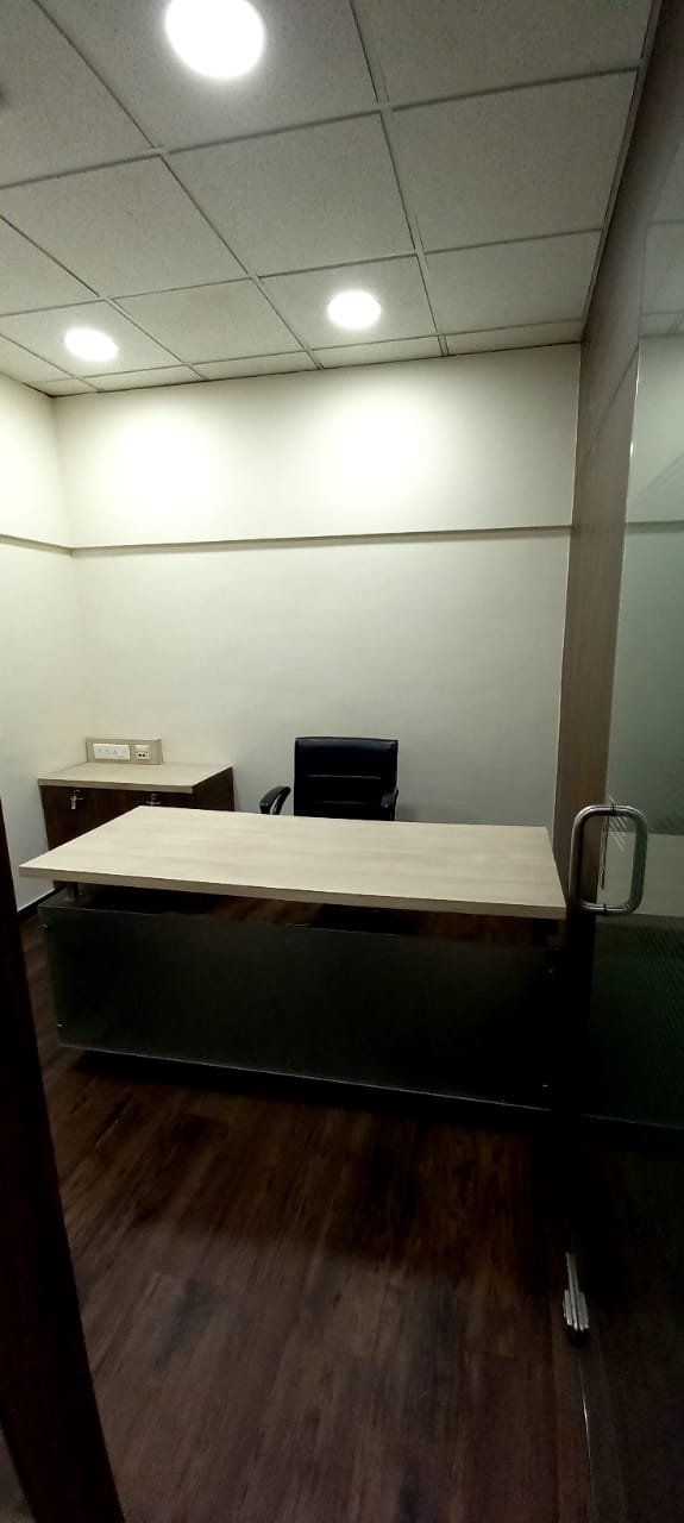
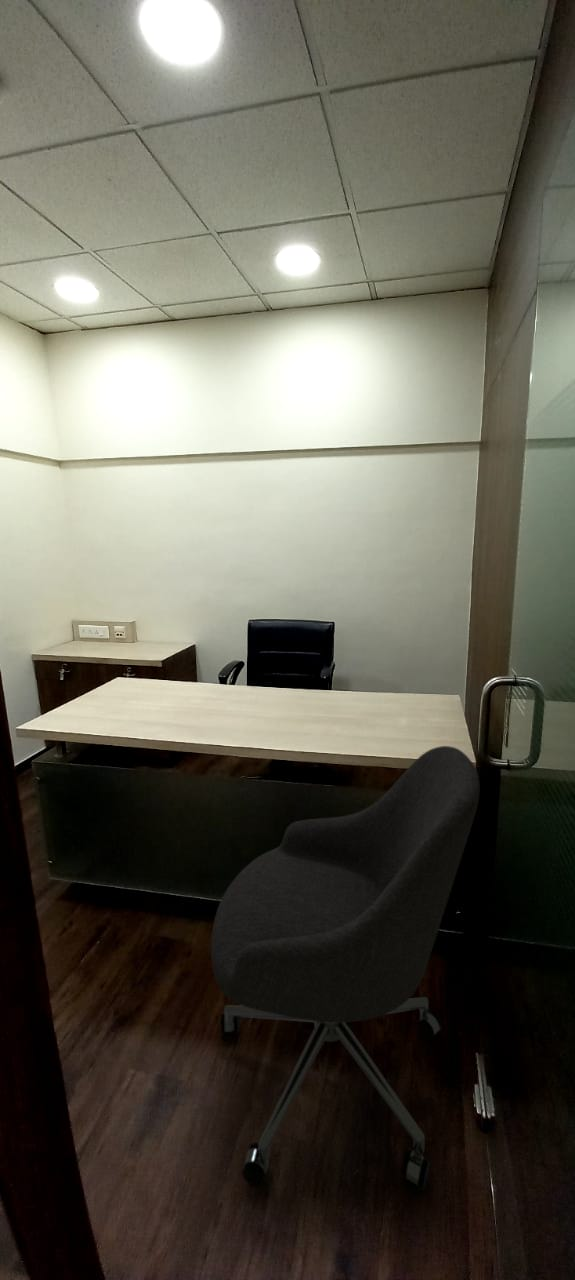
+ chair [210,745,481,1192]
